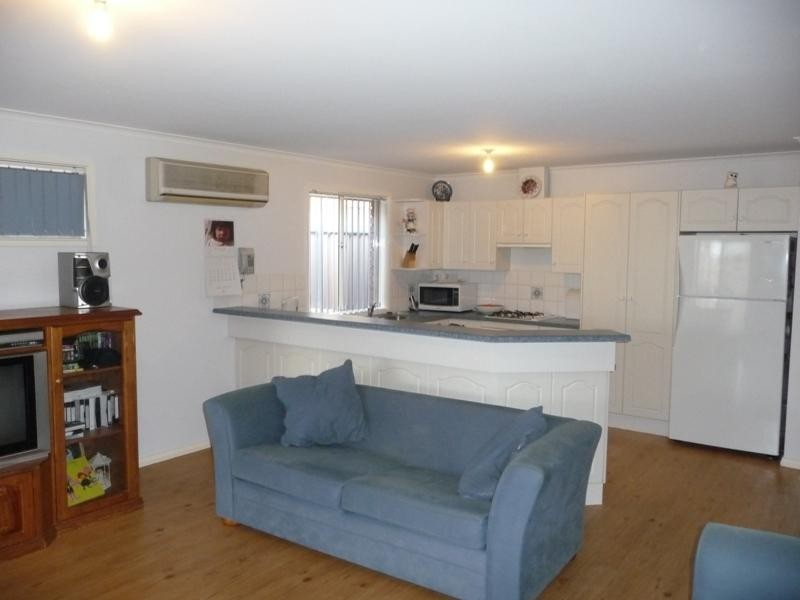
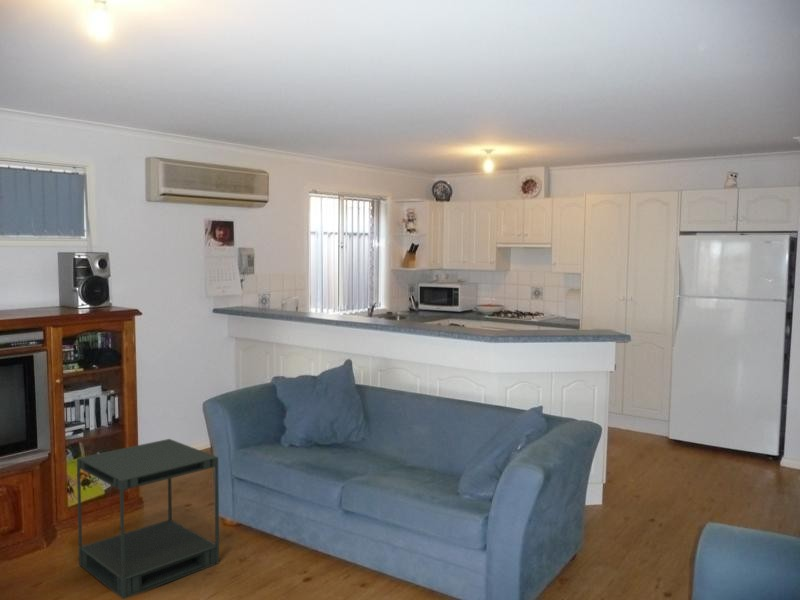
+ side table [76,438,220,600]
